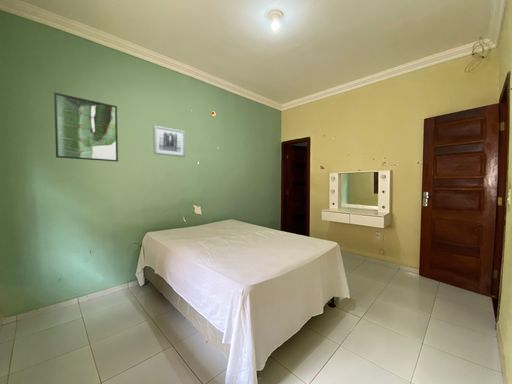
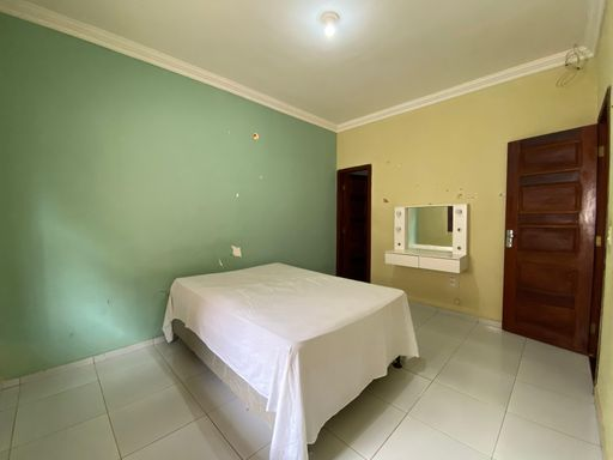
- wall art [152,125,186,158]
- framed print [53,92,119,163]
